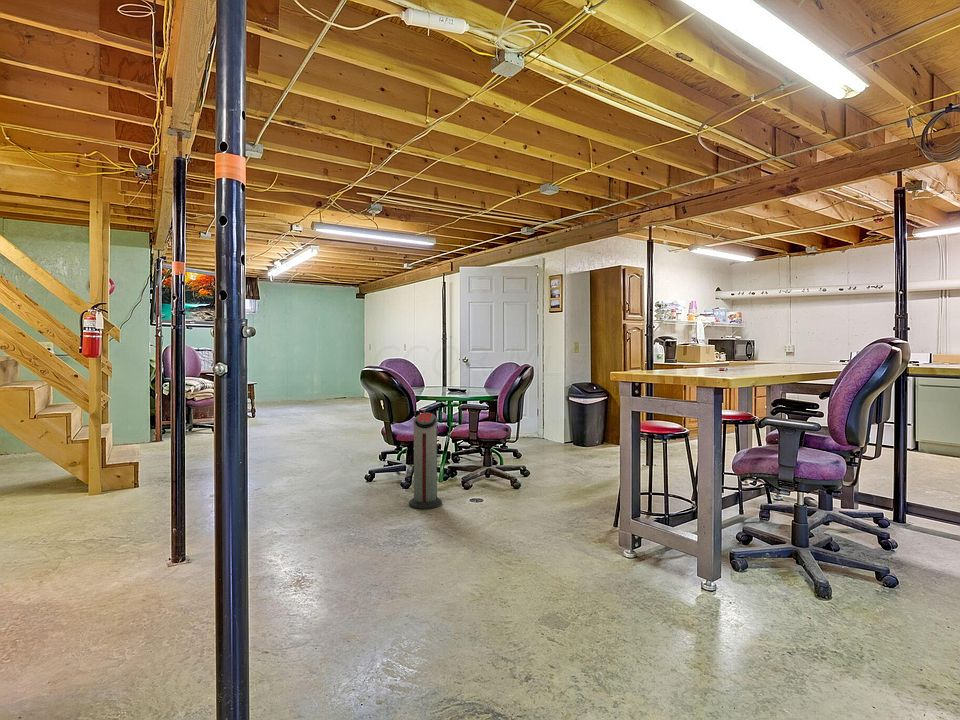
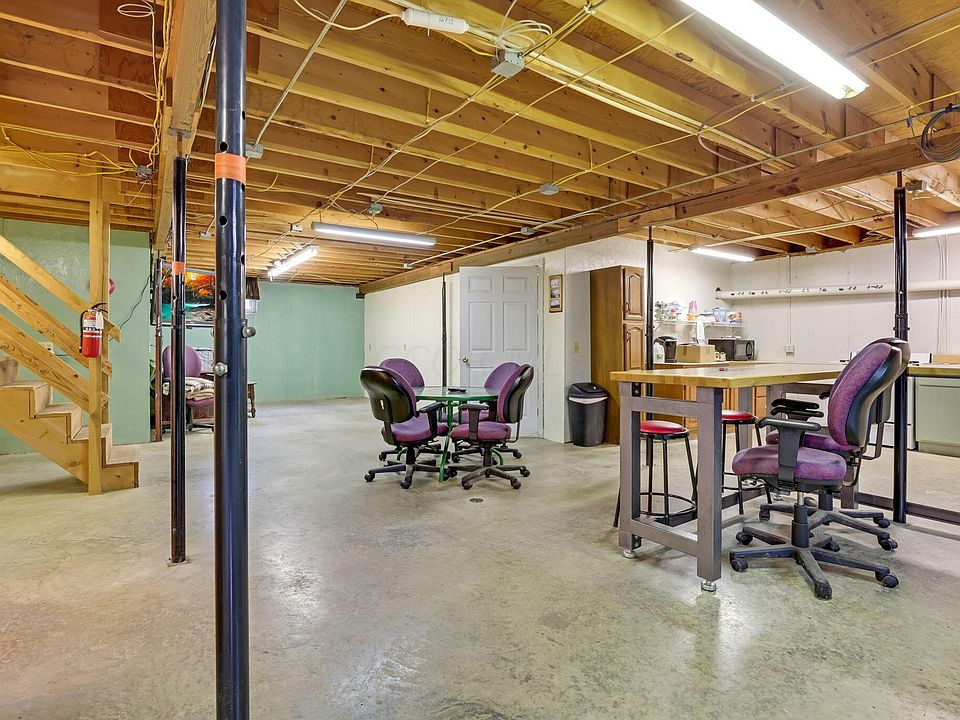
- air purifier [408,411,443,510]
